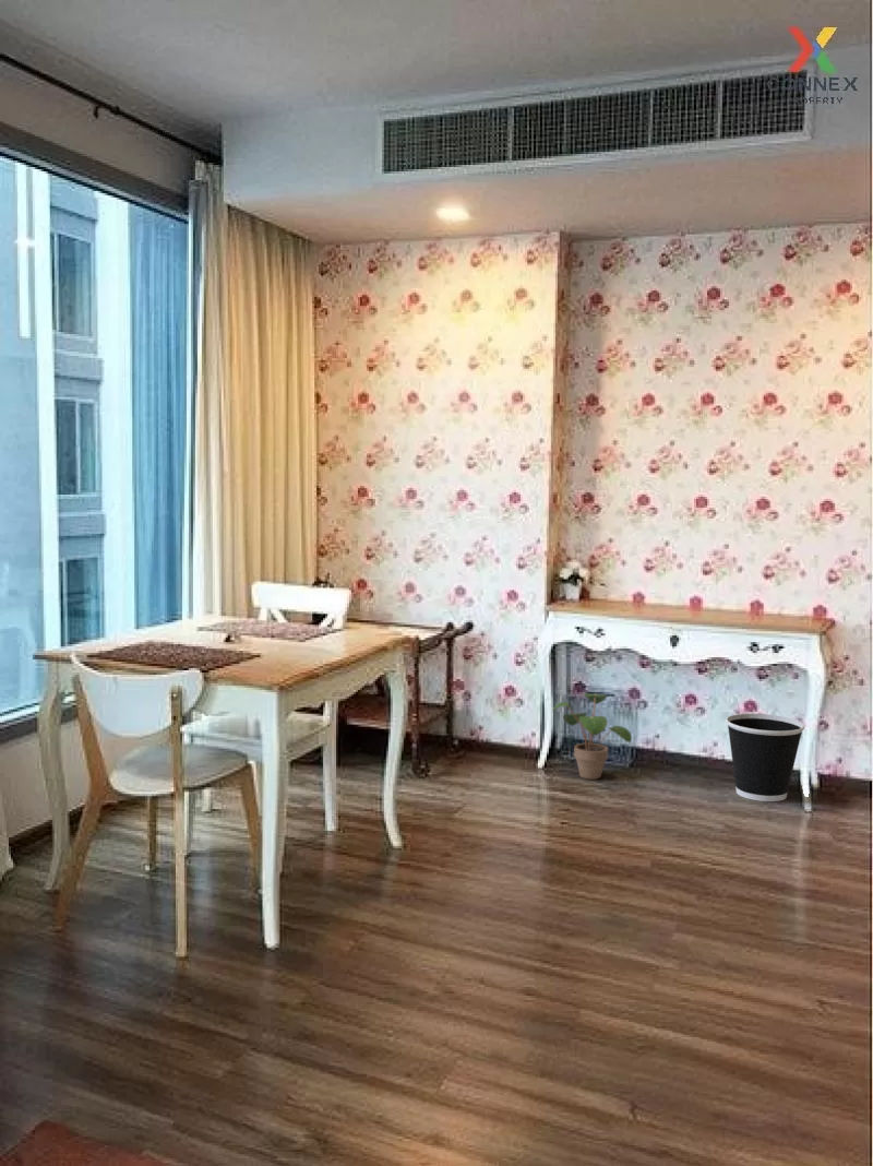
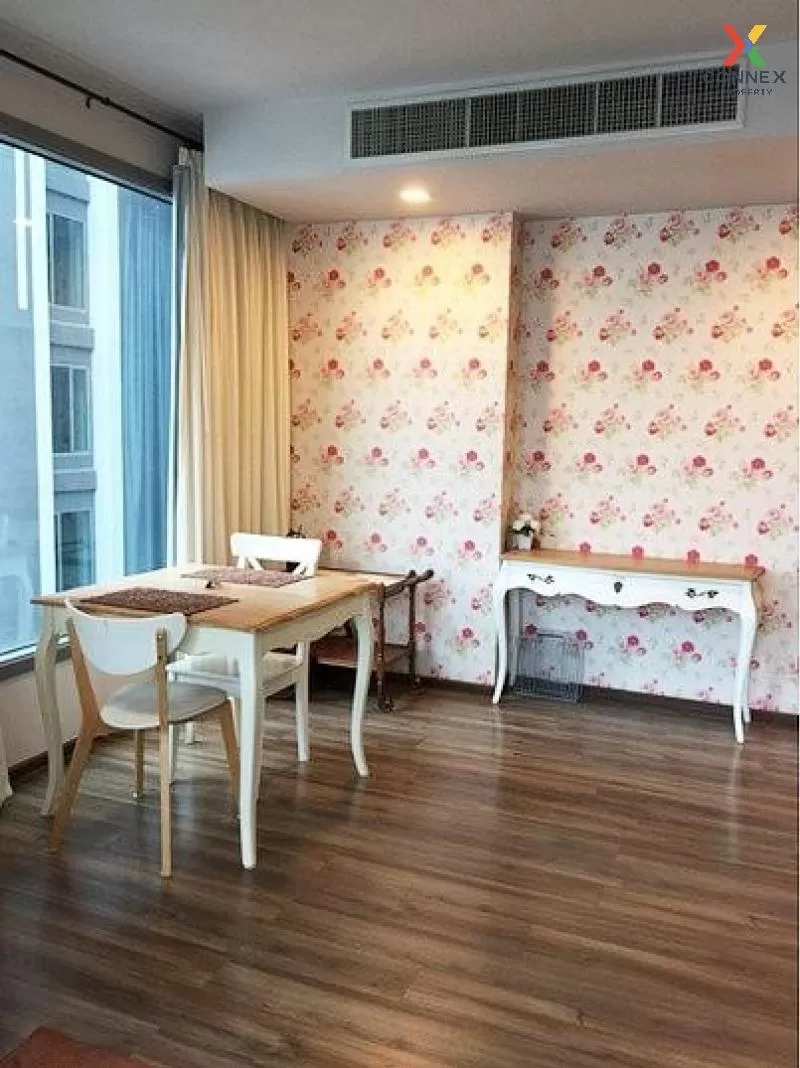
- wastebasket [725,713,805,802]
- potted plant [551,692,633,781]
